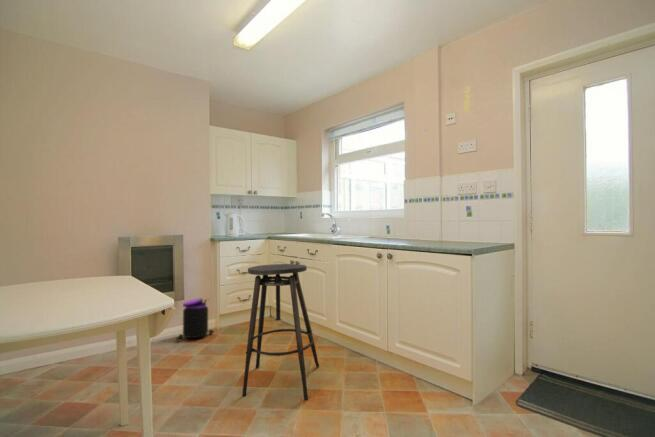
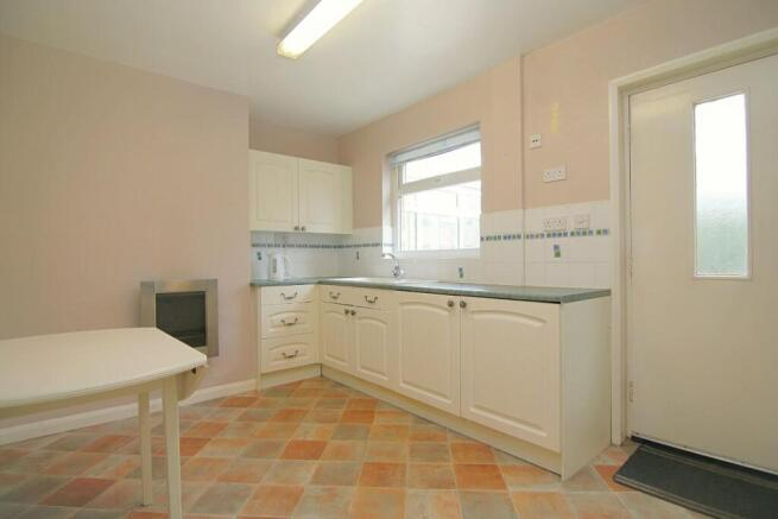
- stool [241,263,320,401]
- trash can [174,298,215,344]
